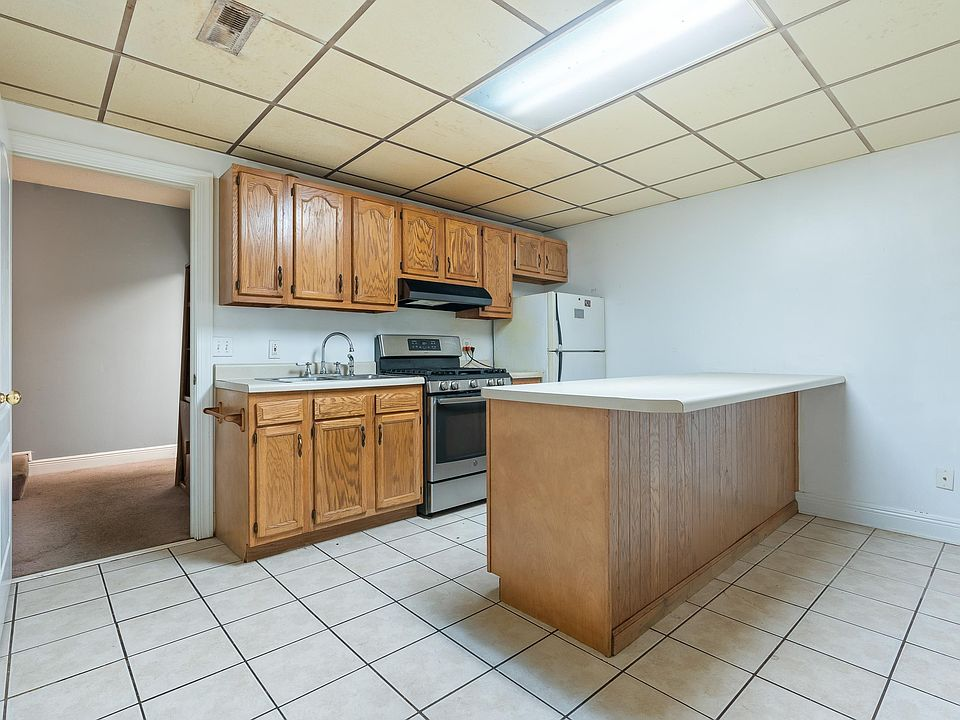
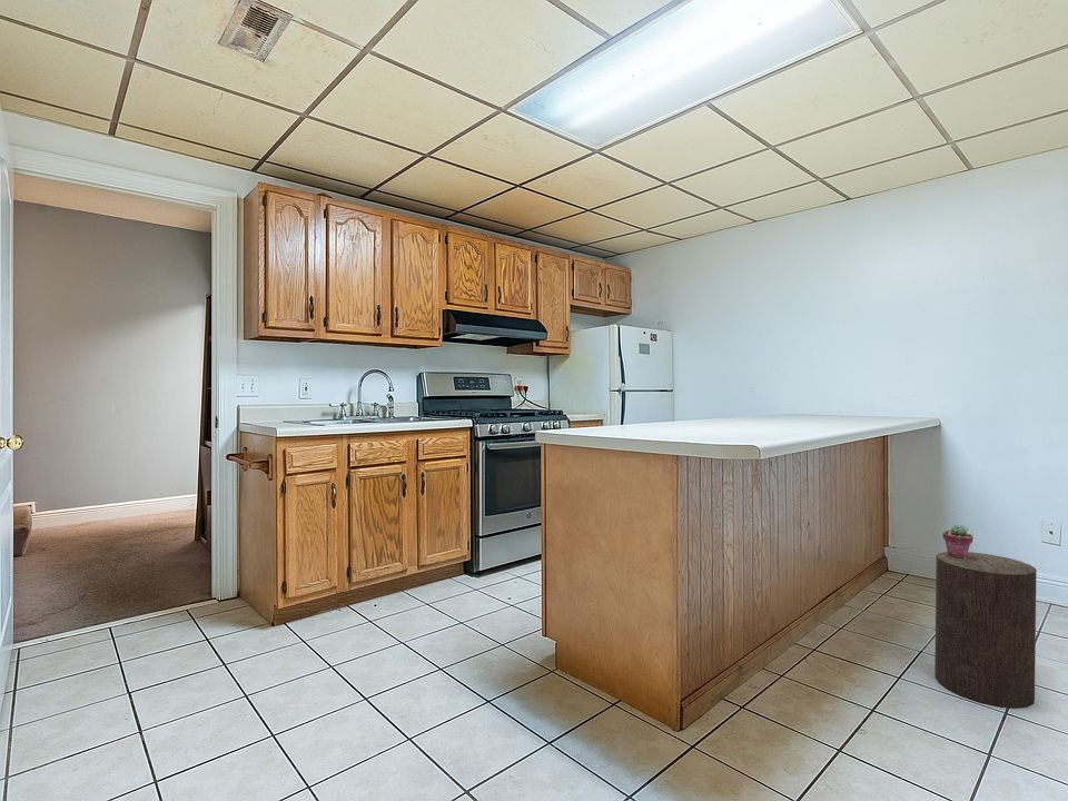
+ stool [933,551,1038,710]
+ potted succulent [942,524,975,558]
